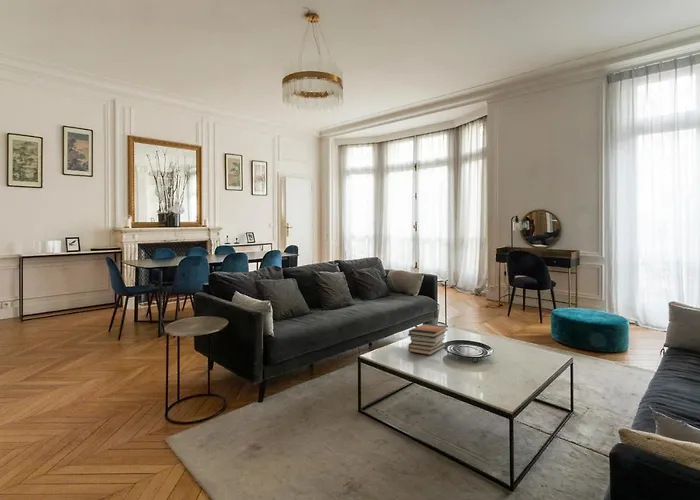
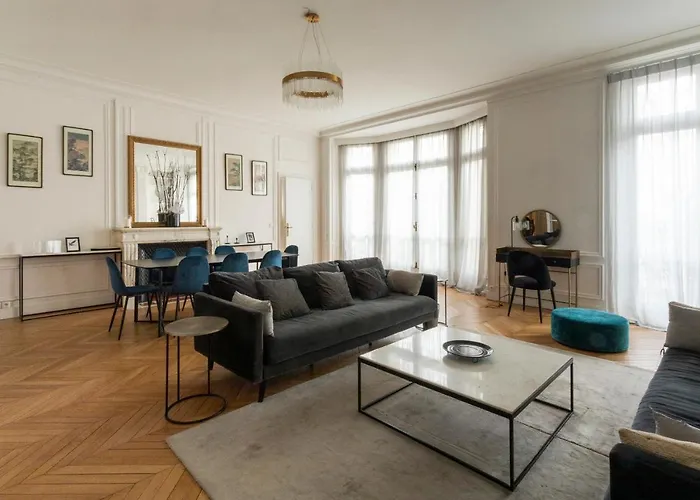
- book stack [407,323,449,356]
